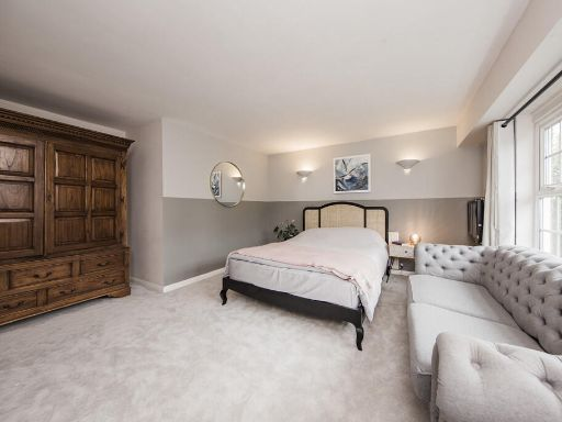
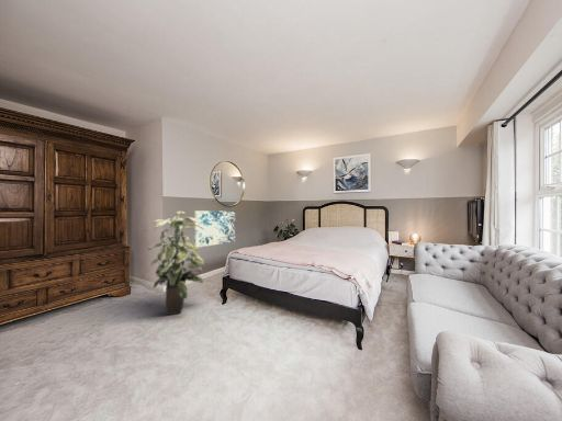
+ indoor plant [147,210,205,316]
+ wall art [193,209,236,249]
